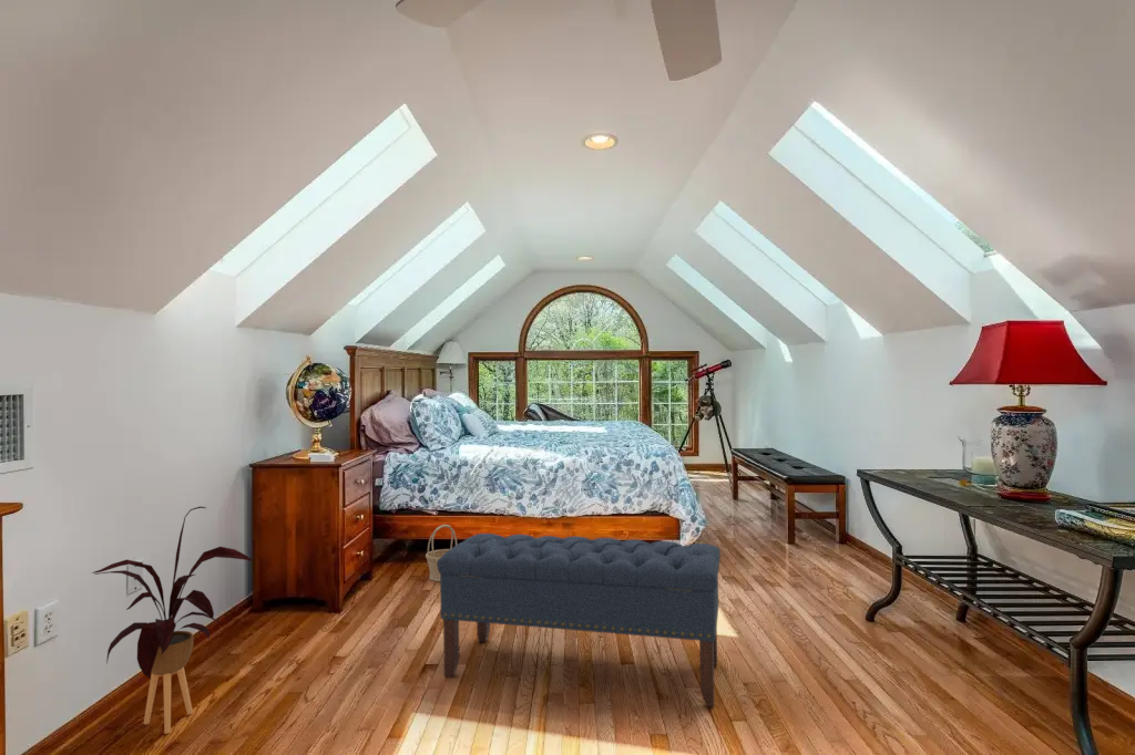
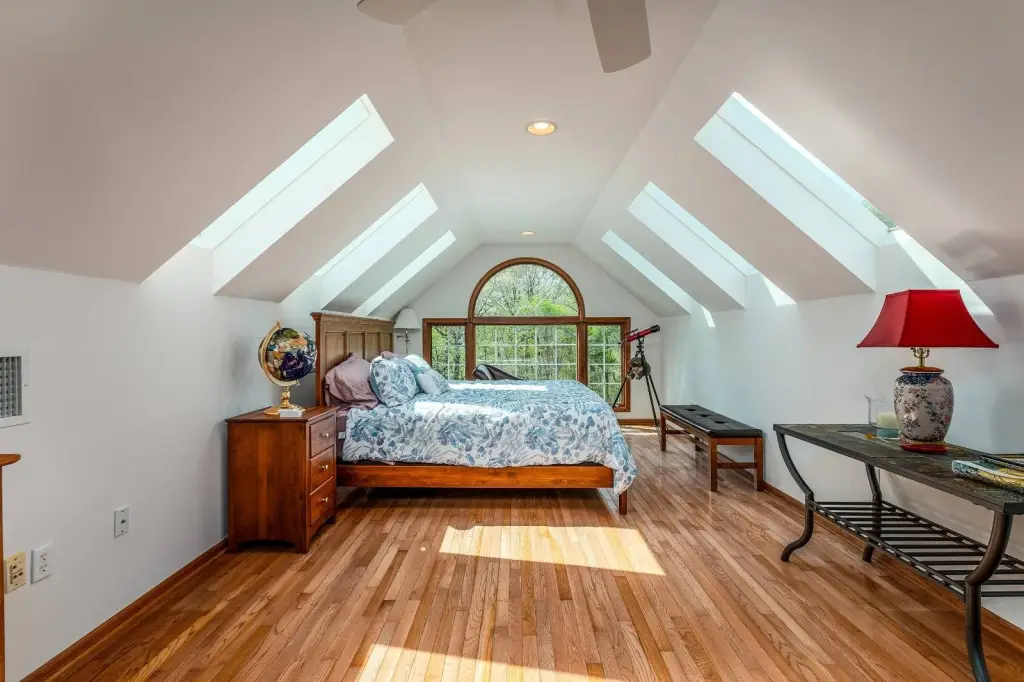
- basket [425,524,458,582]
- bench [437,532,722,707]
- house plant [91,506,254,735]
